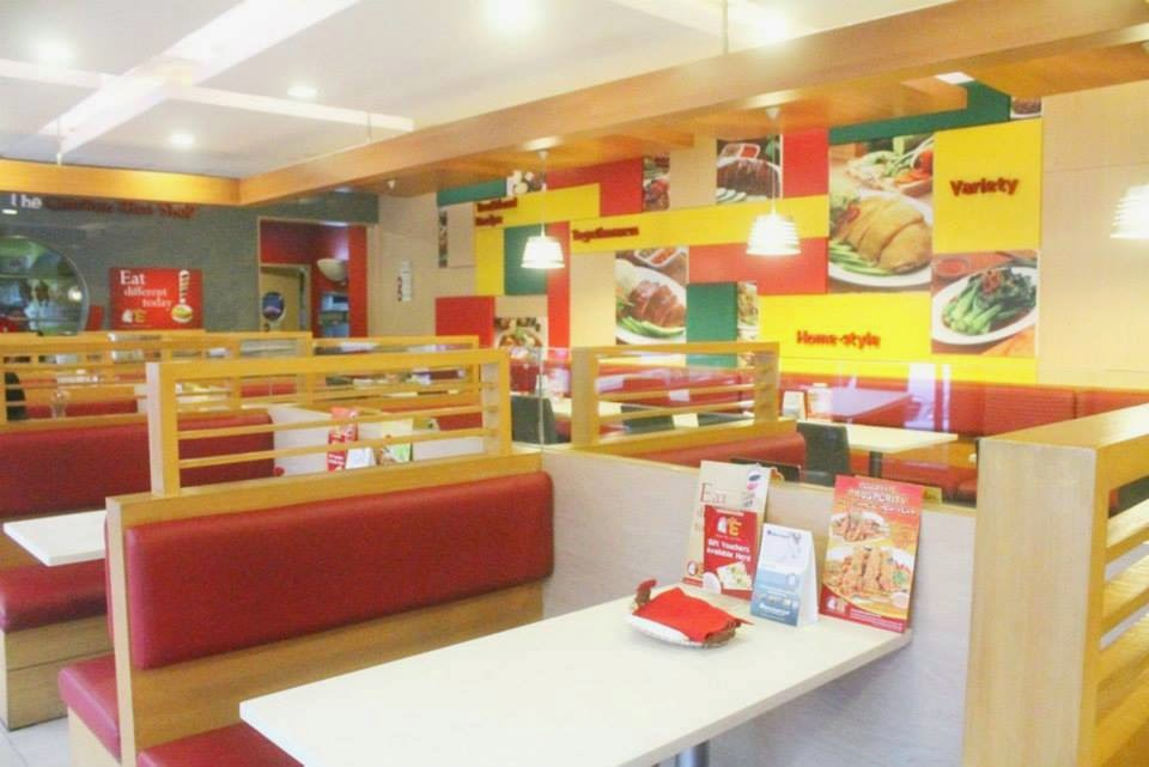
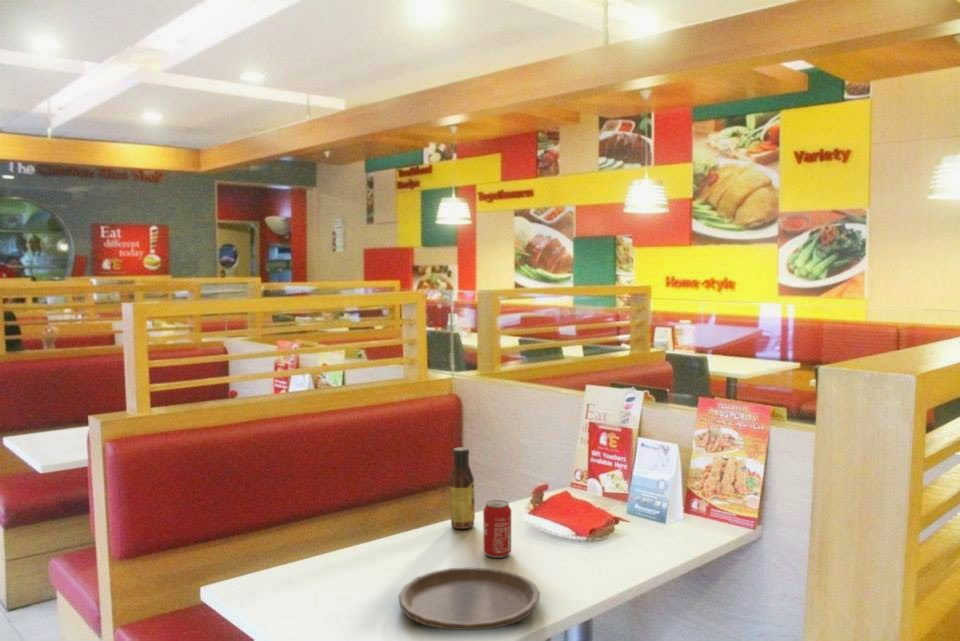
+ sauce bottle [449,446,476,530]
+ plate [398,567,541,631]
+ beverage can [482,499,512,559]
